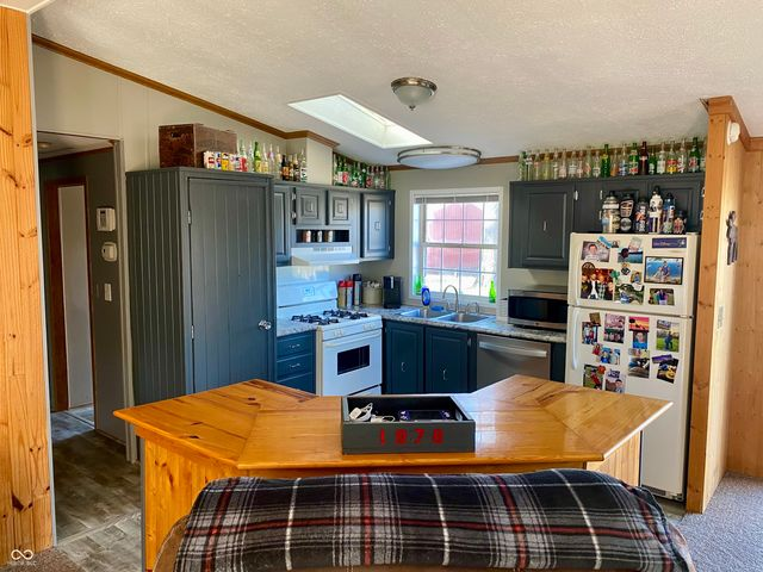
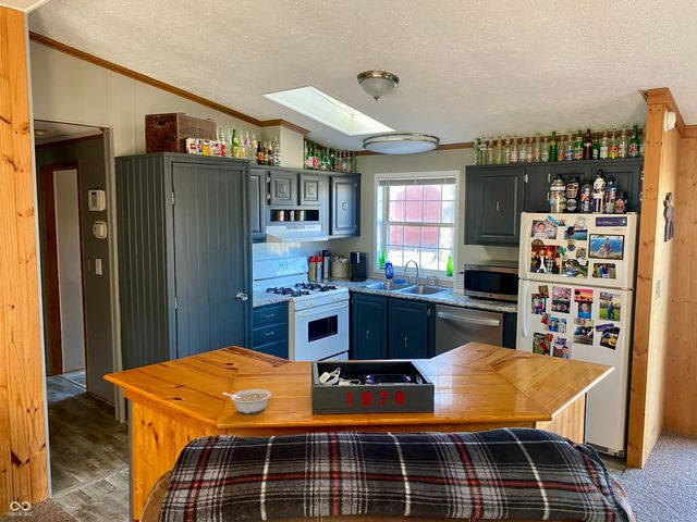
+ legume [222,388,272,414]
